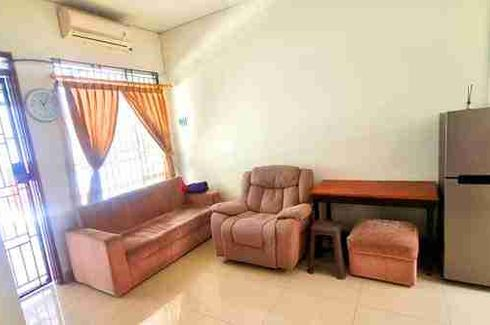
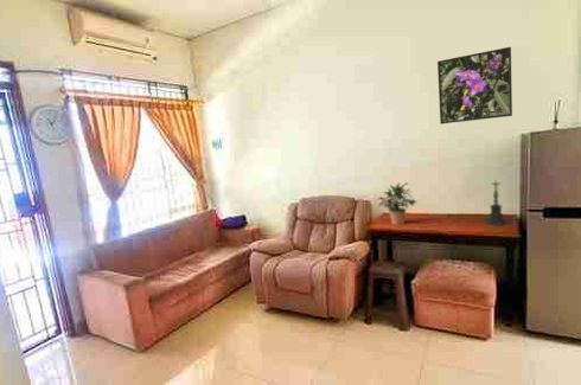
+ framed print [436,46,513,126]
+ potted plant [376,181,419,225]
+ candle holder [478,181,515,226]
